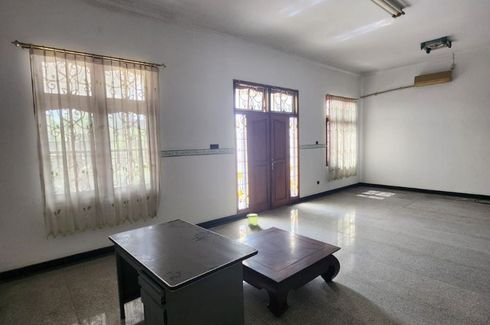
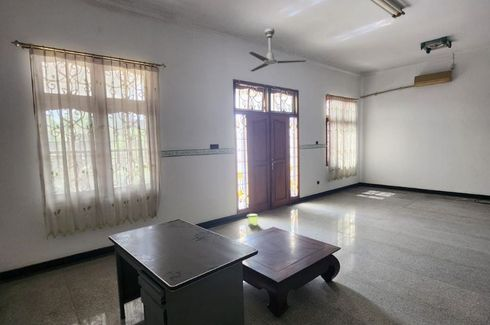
+ ceiling fan [248,27,307,73]
